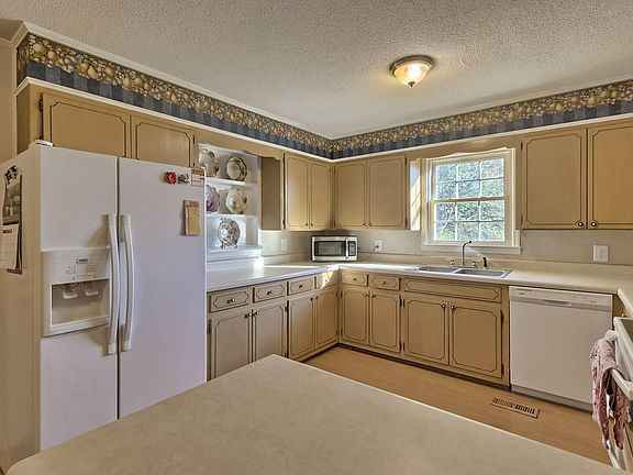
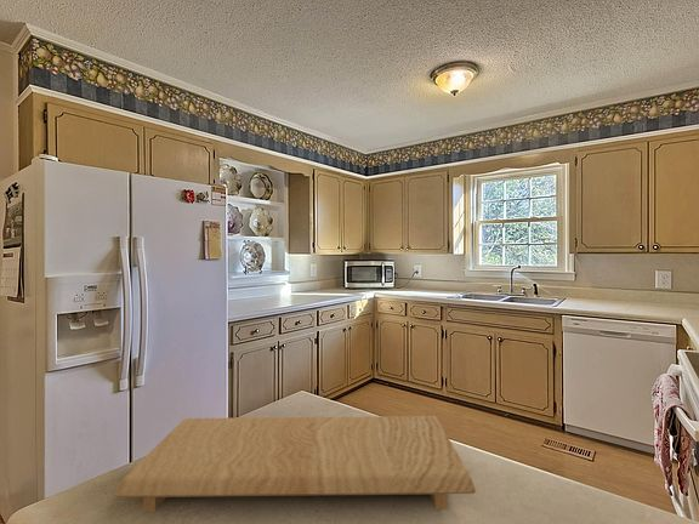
+ cutting board [114,415,477,513]
